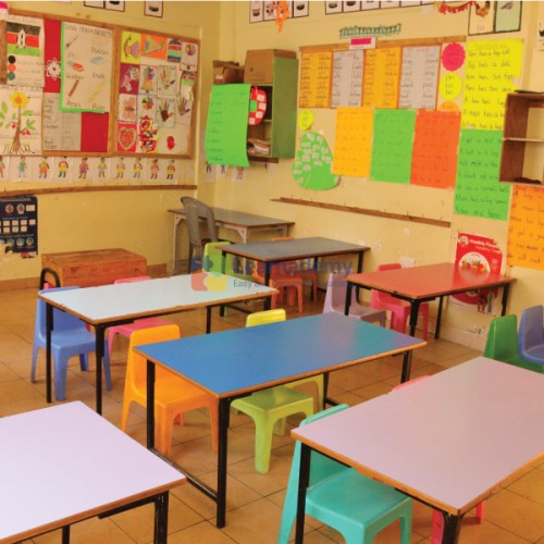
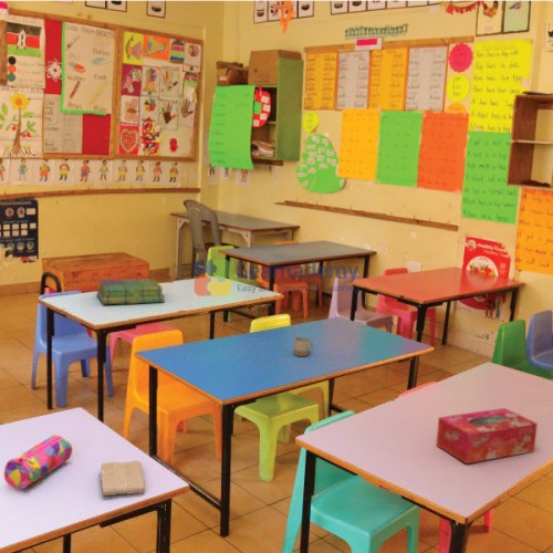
+ cup [293,336,314,357]
+ stack of books [95,278,166,305]
+ pencil case [3,434,73,490]
+ tissue box [435,407,539,465]
+ washcloth [100,460,147,497]
